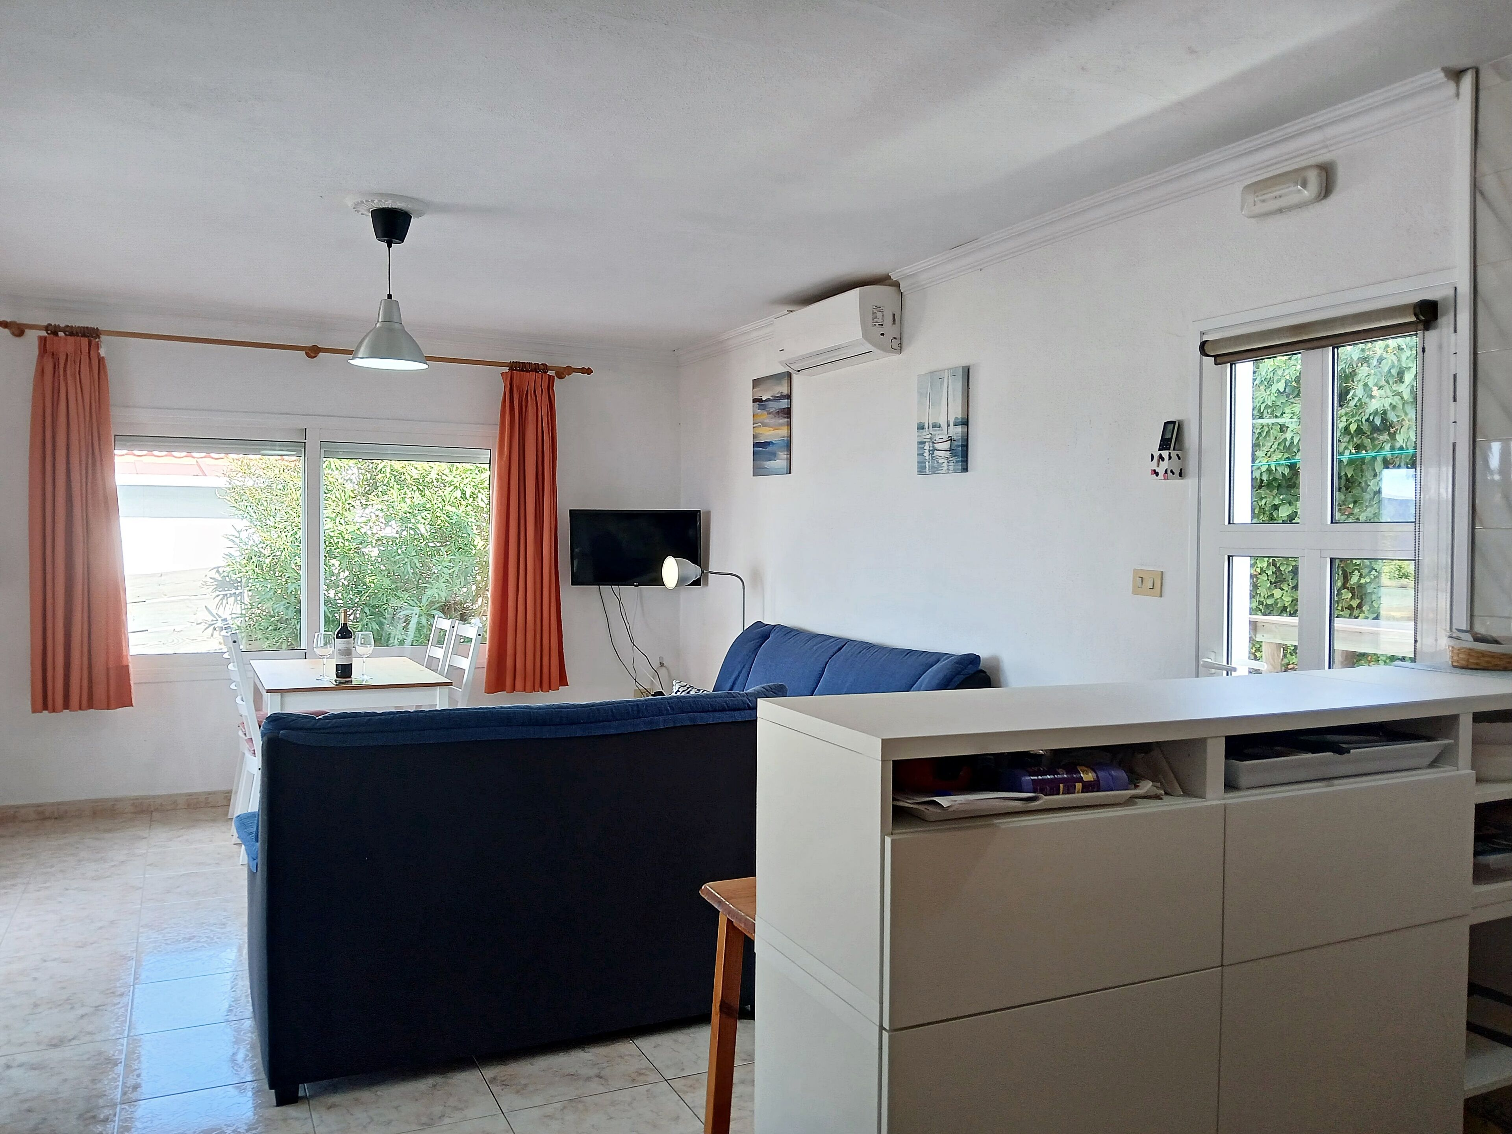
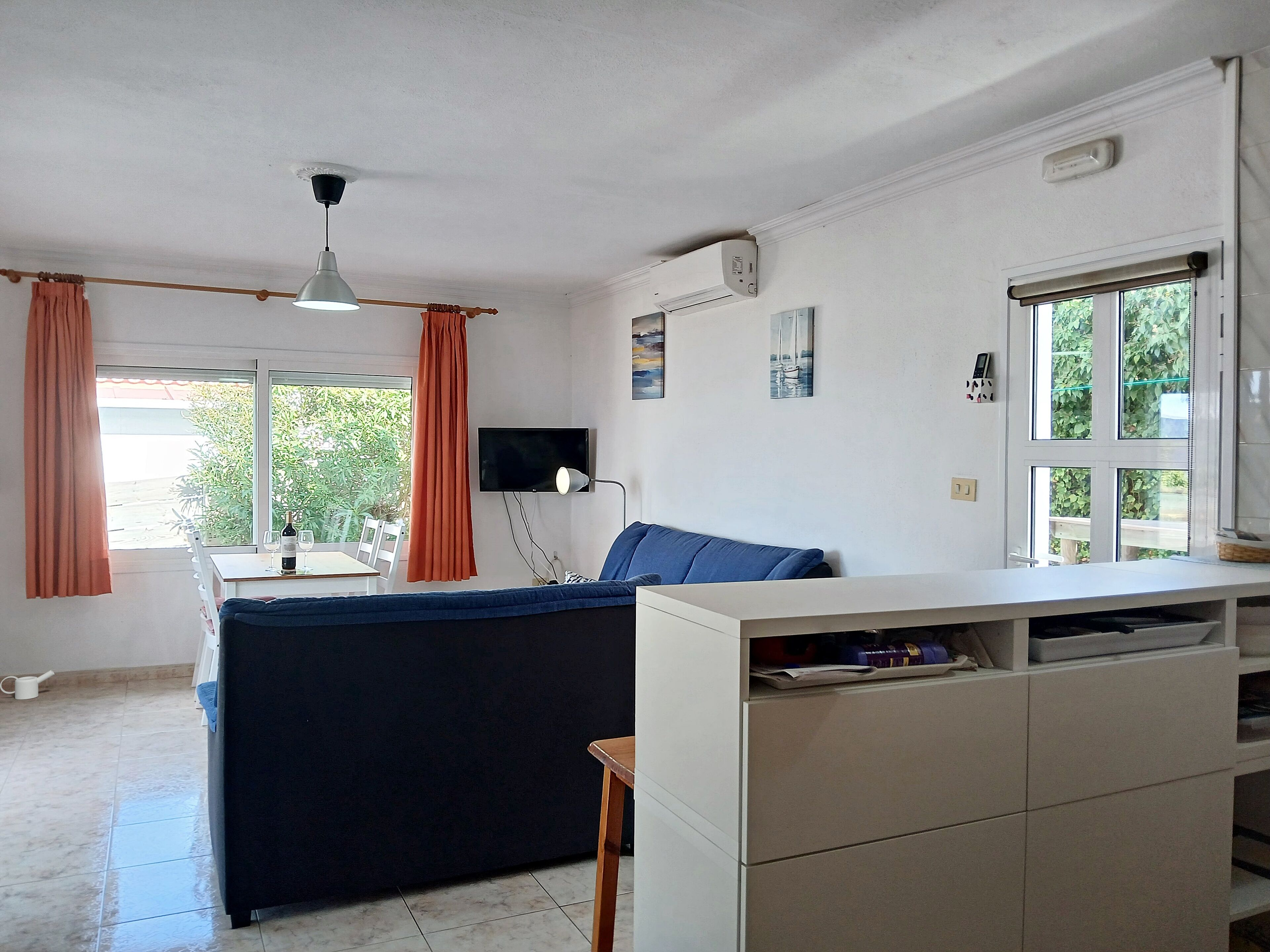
+ watering can [0,669,55,700]
